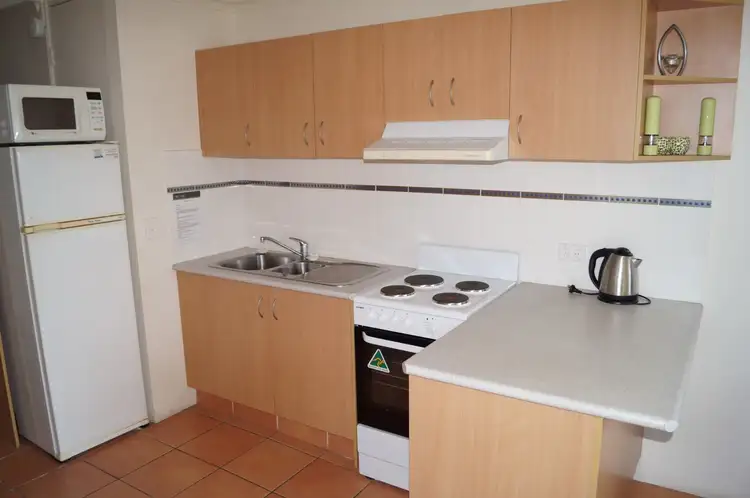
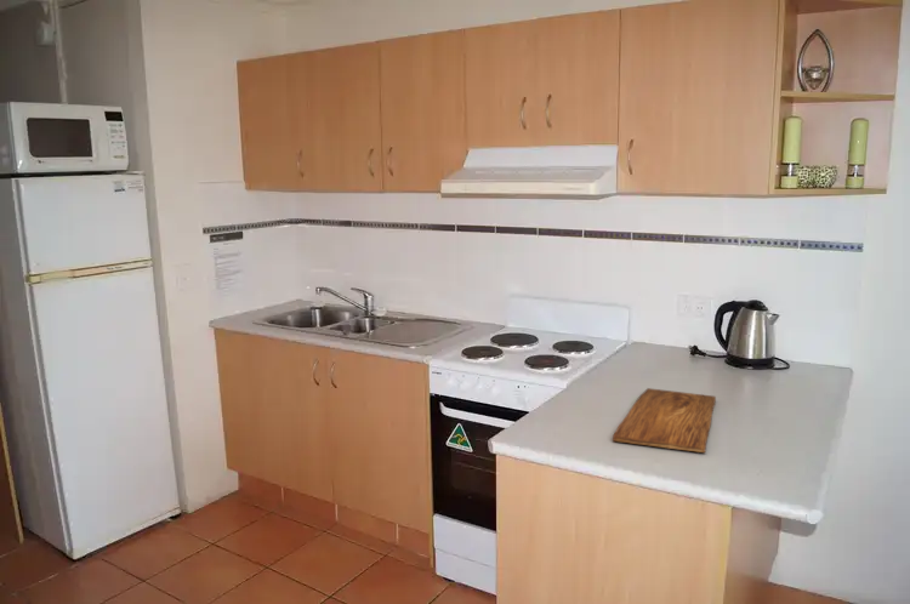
+ cutting board [612,387,717,454]
